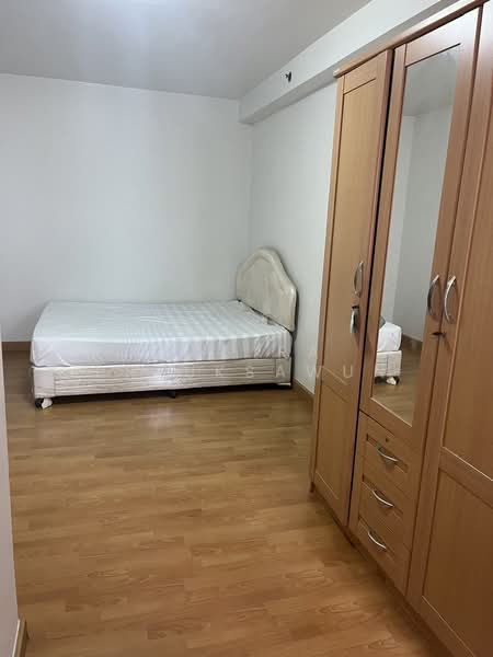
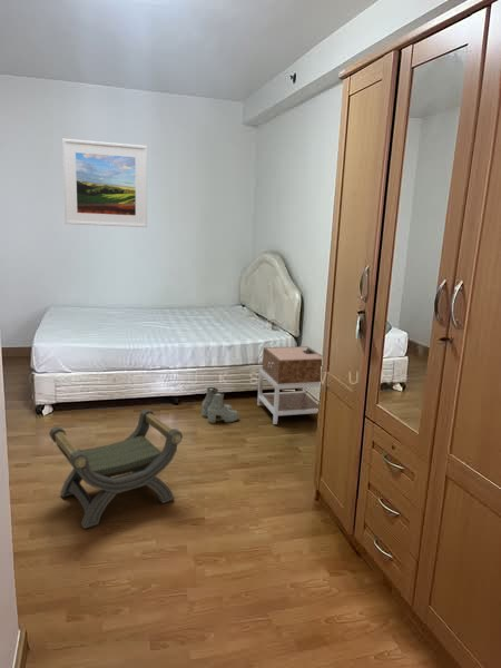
+ nightstand [256,345,323,425]
+ stool [48,407,184,530]
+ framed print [61,138,148,228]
+ boots [200,386,239,424]
